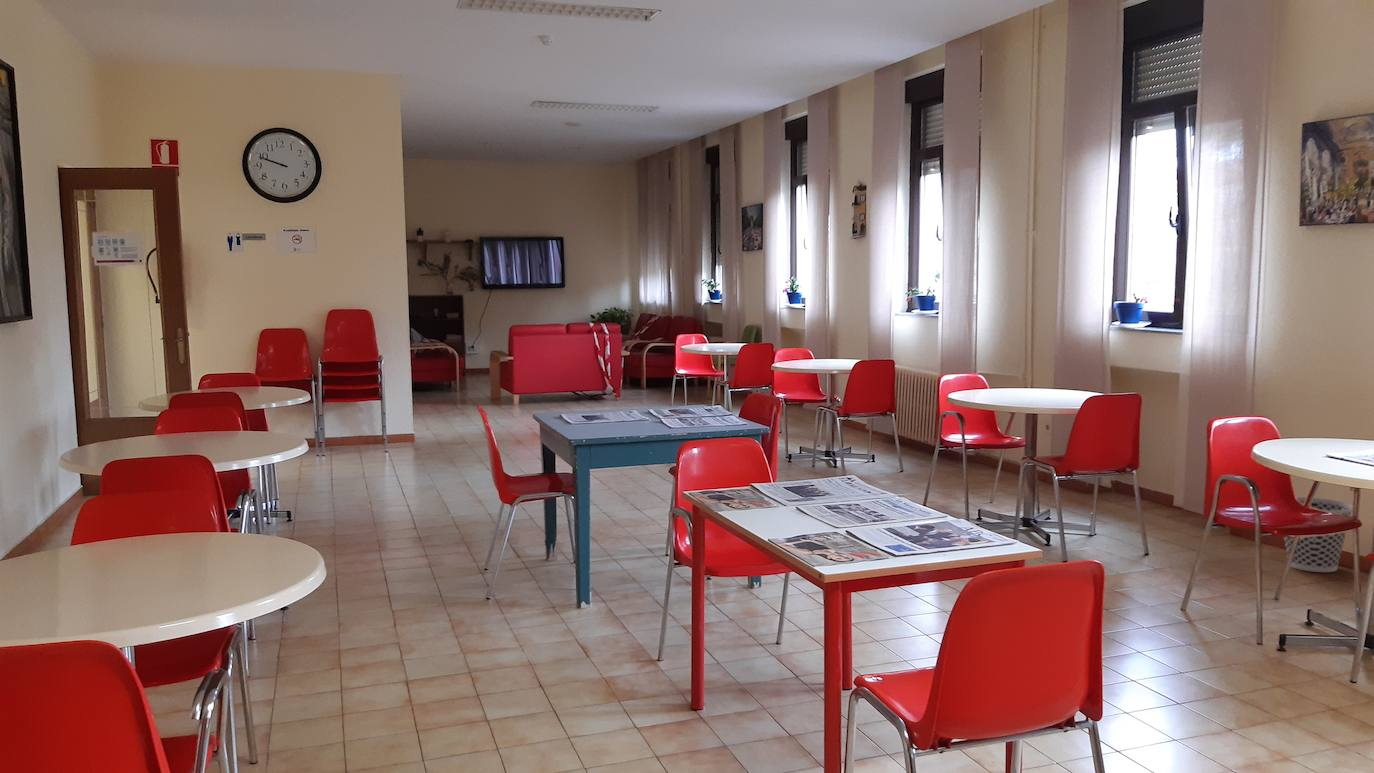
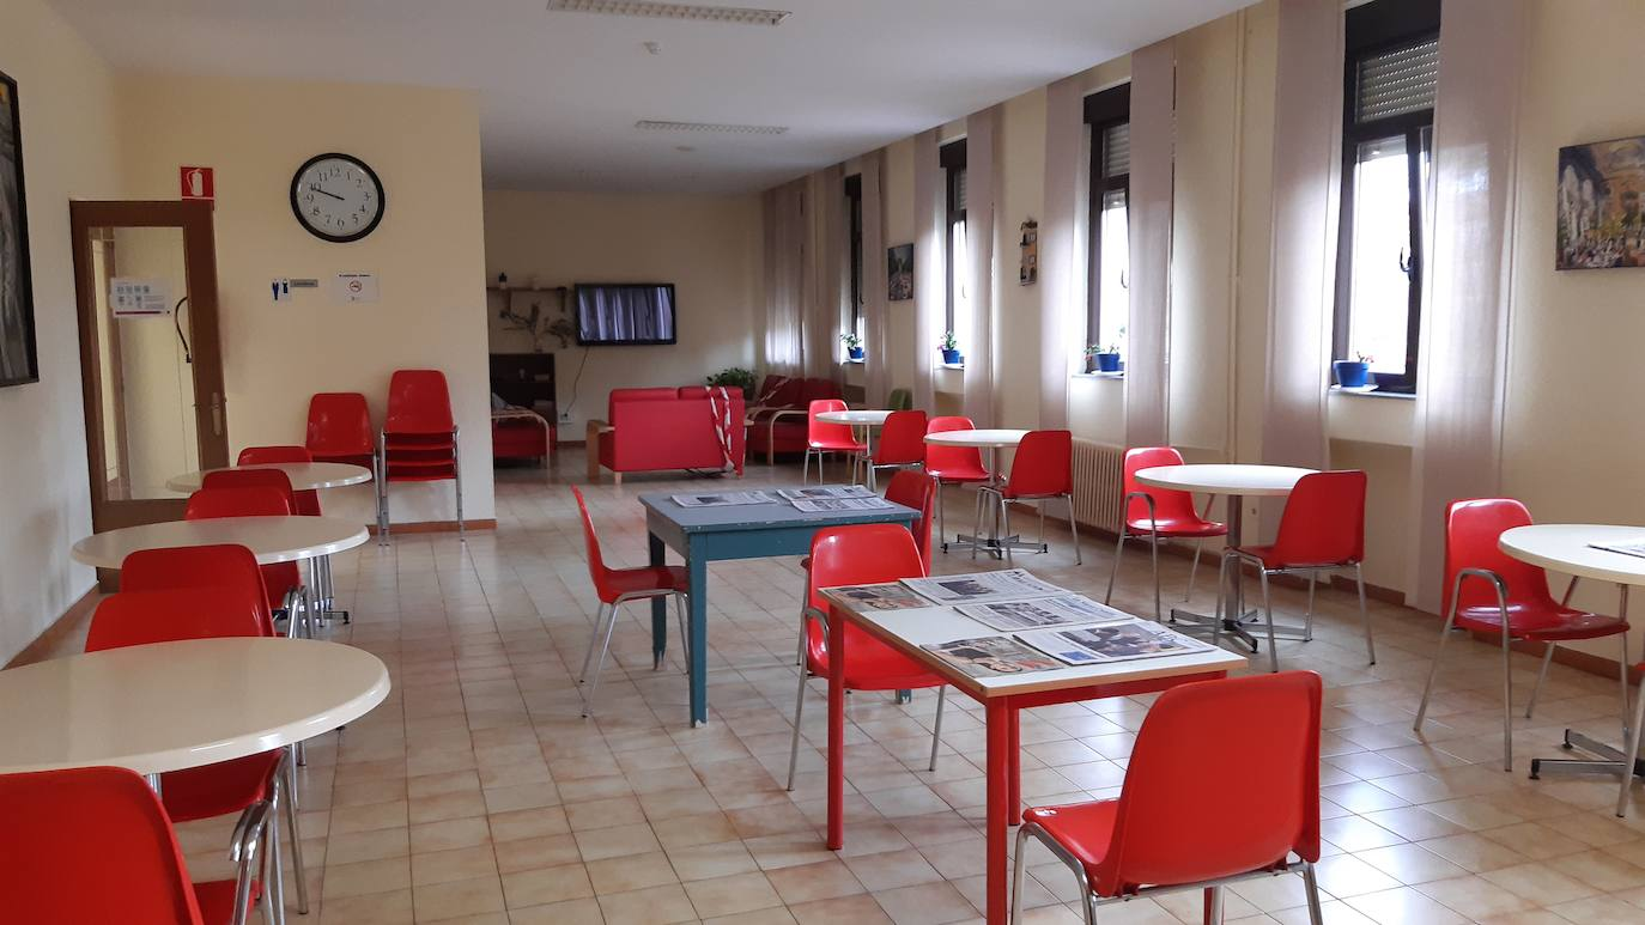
- wastebasket [1283,496,1353,573]
